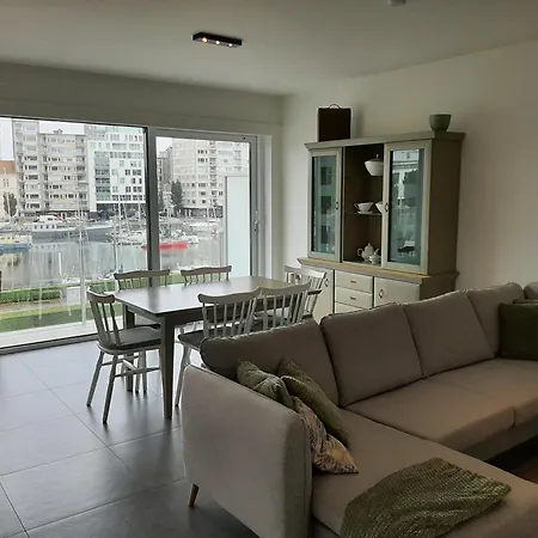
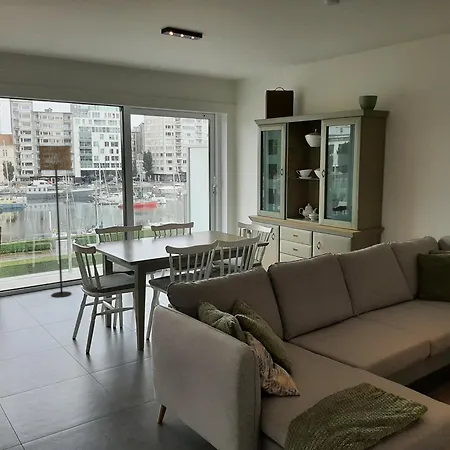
+ floor lamp [38,145,72,298]
